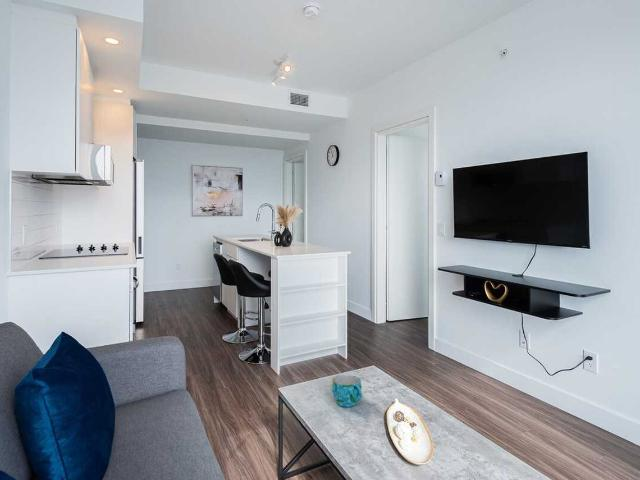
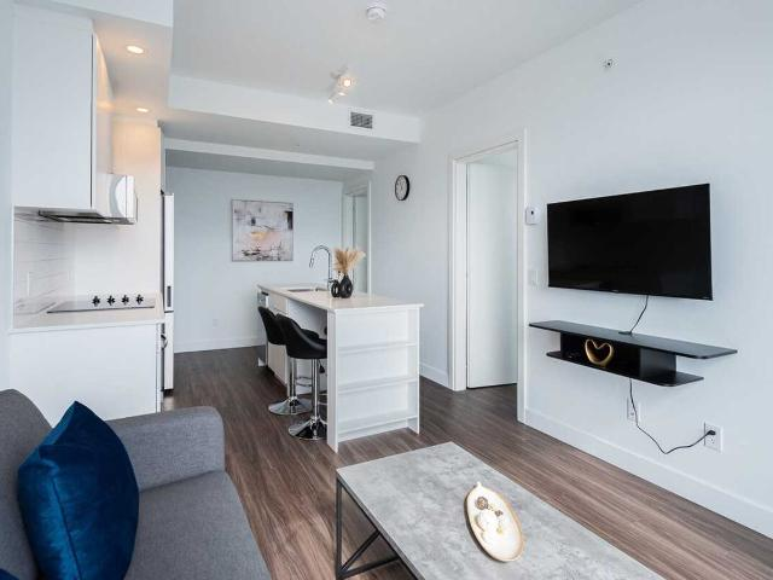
- cup [331,374,363,408]
